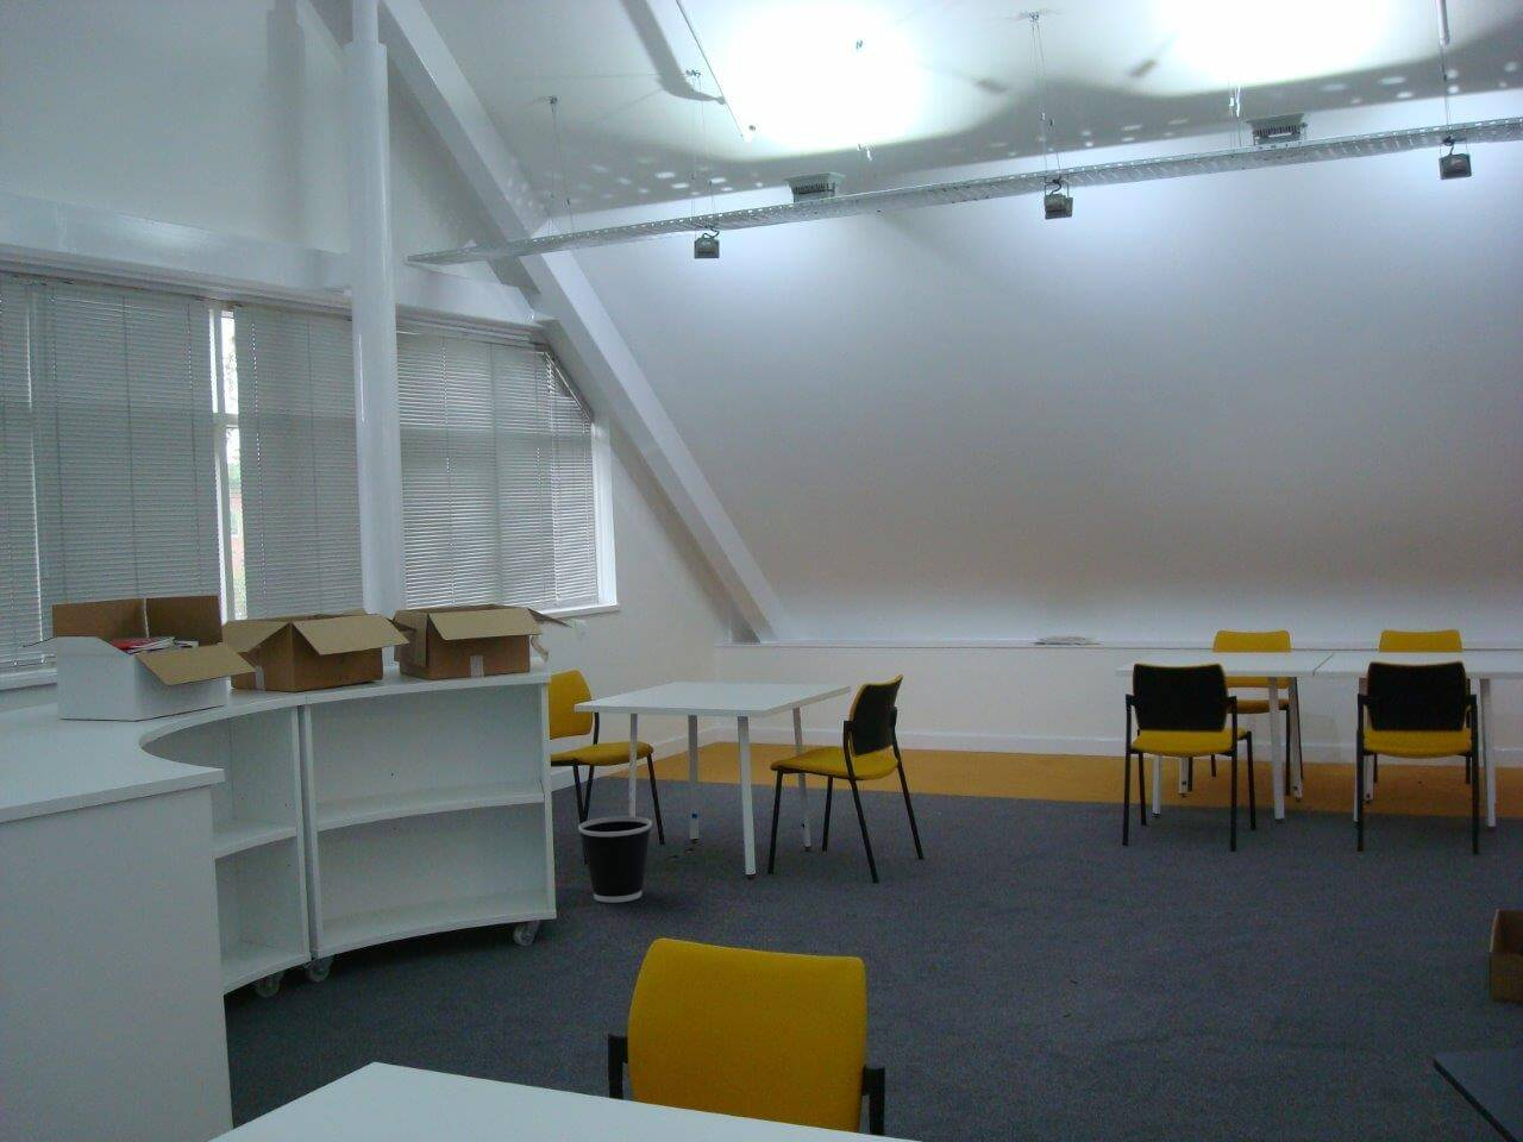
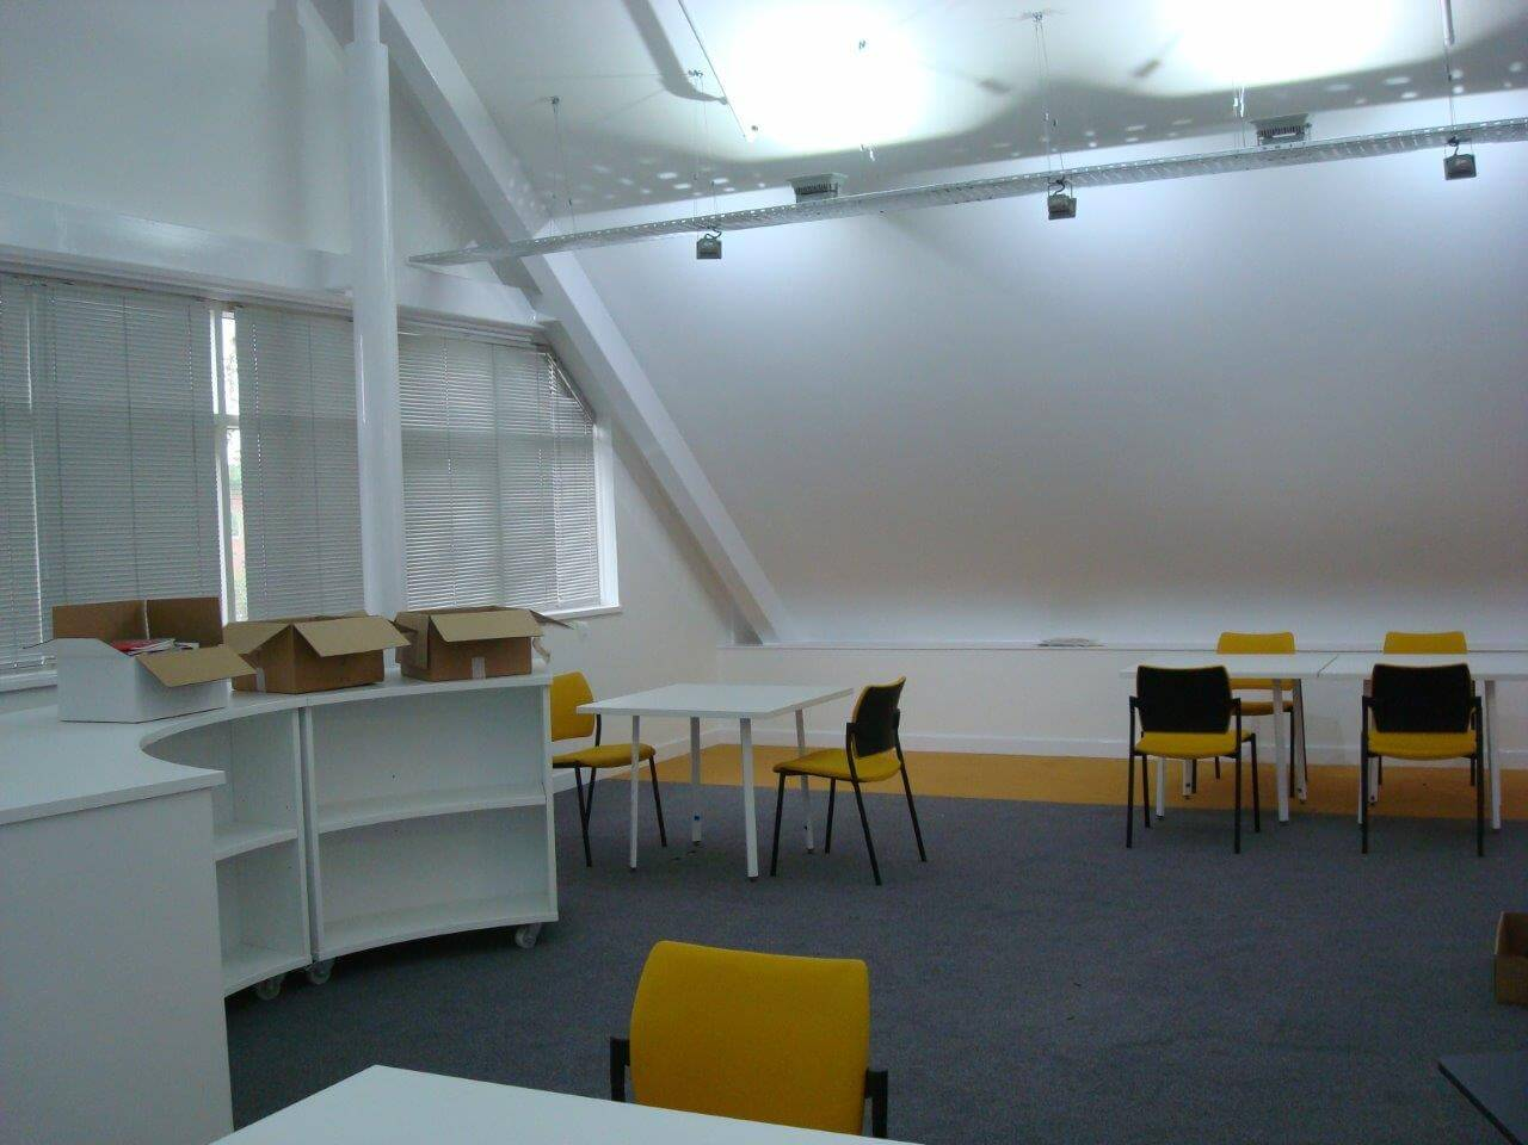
- wastebasket [577,815,654,904]
